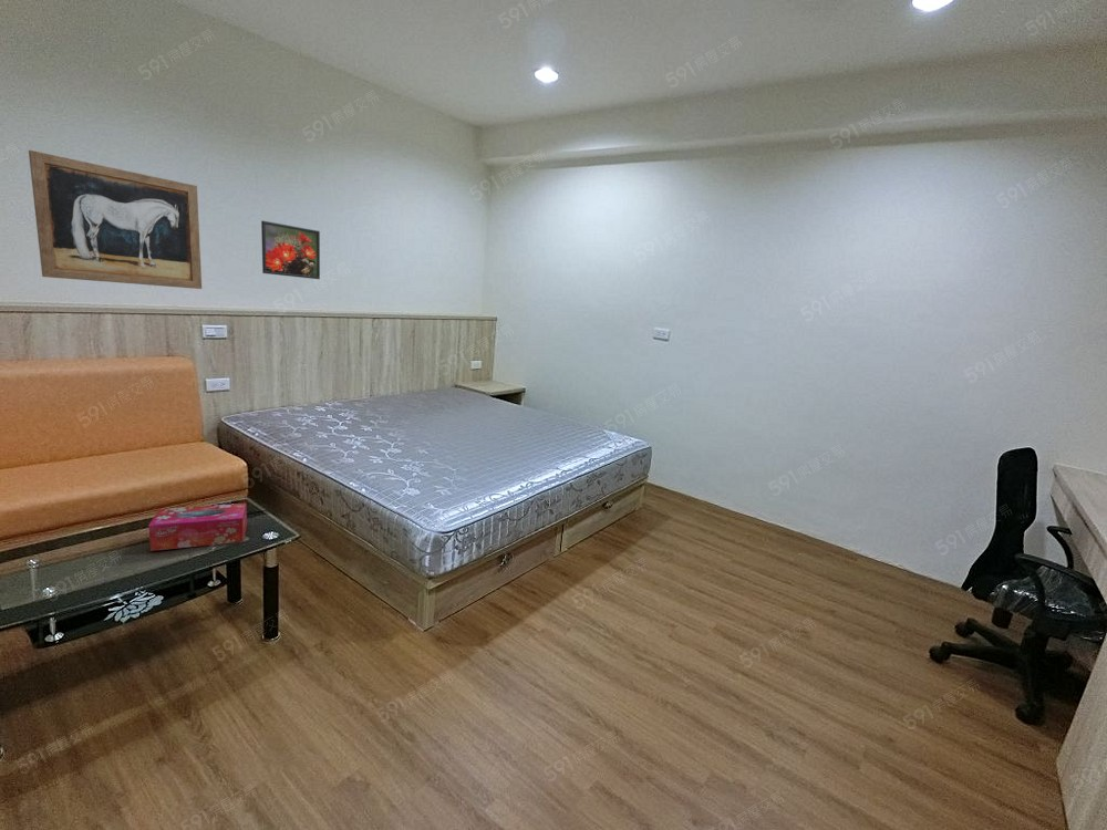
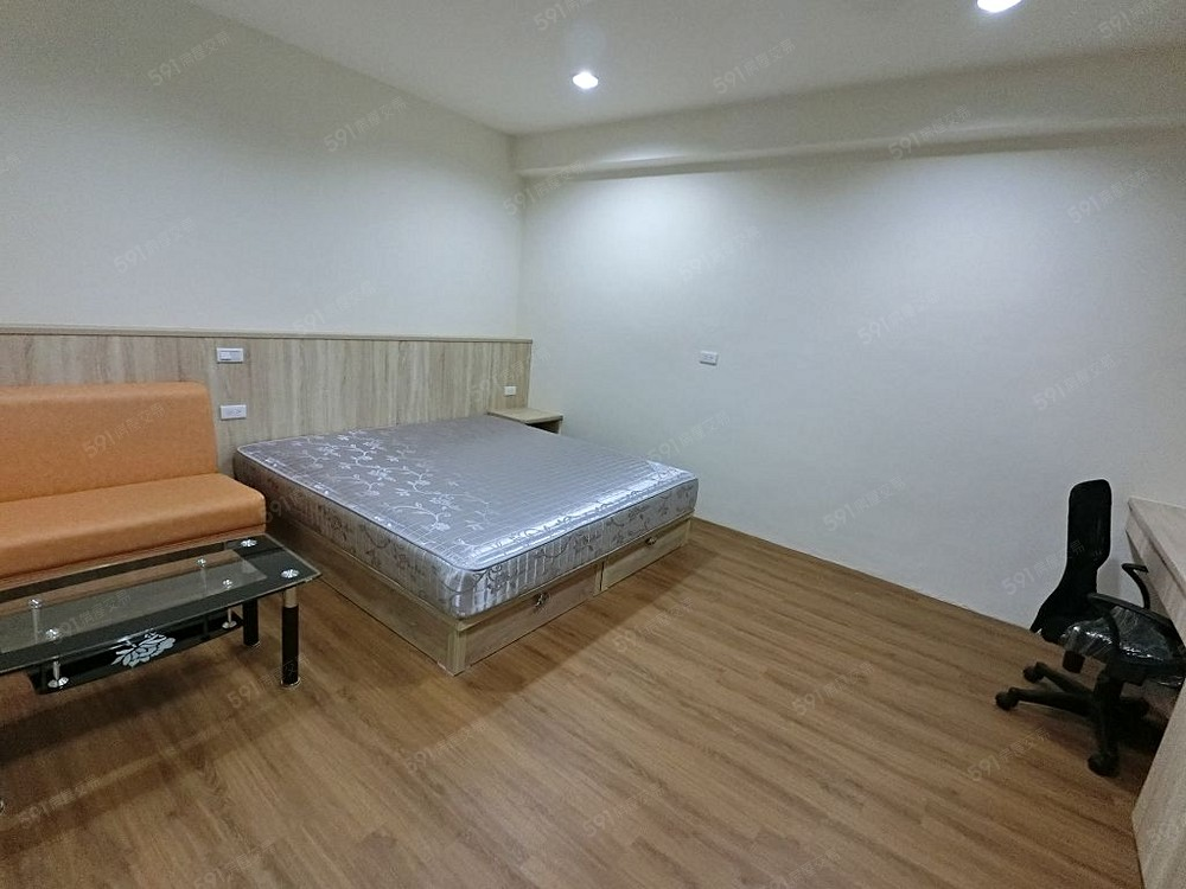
- tissue box [147,502,248,552]
- wall art [28,149,203,290]
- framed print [260,220,321,280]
